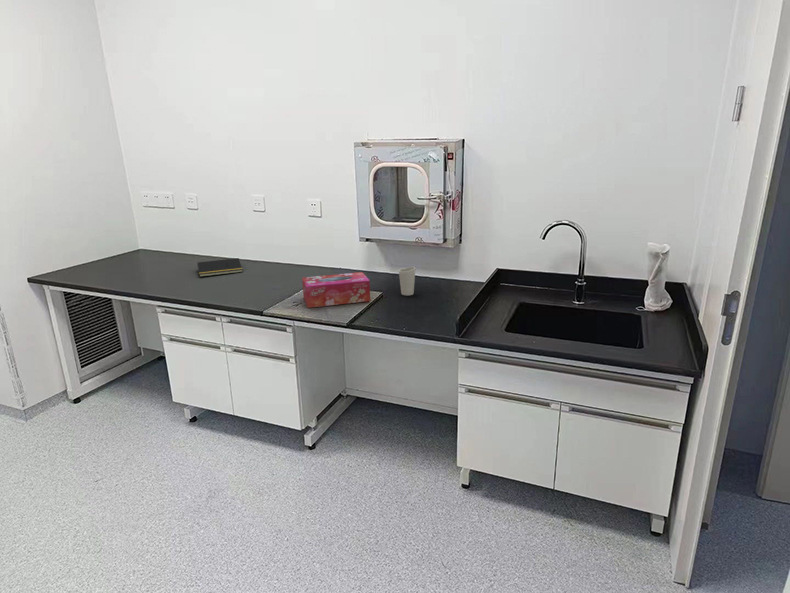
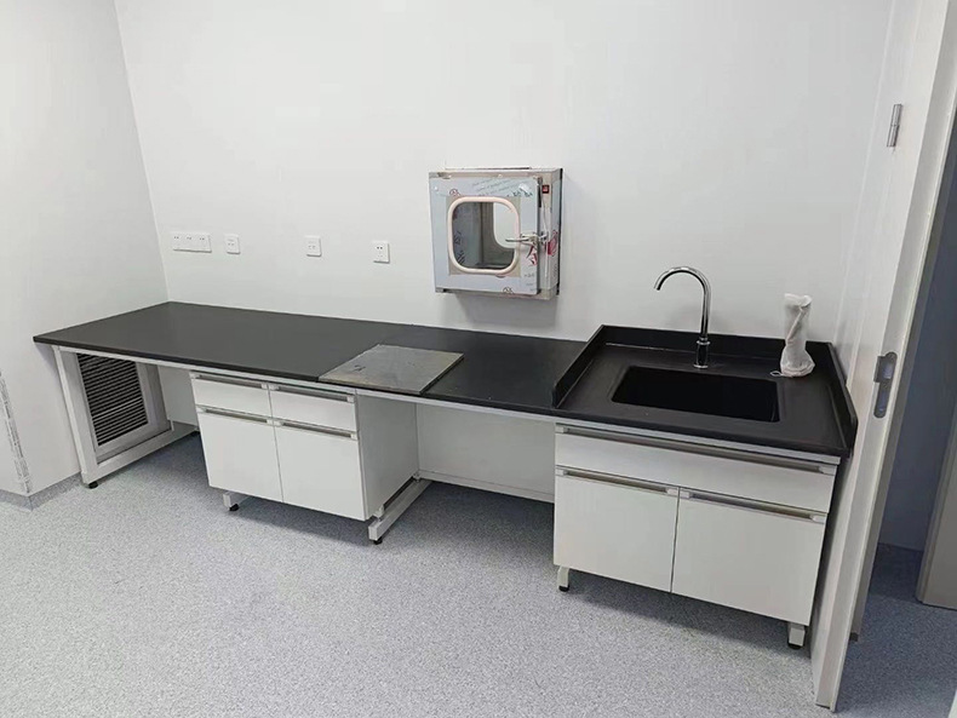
- tissue box [301,271,371,309]
- notepad [196,257,244,278]
- cup [398,266,417,296]
